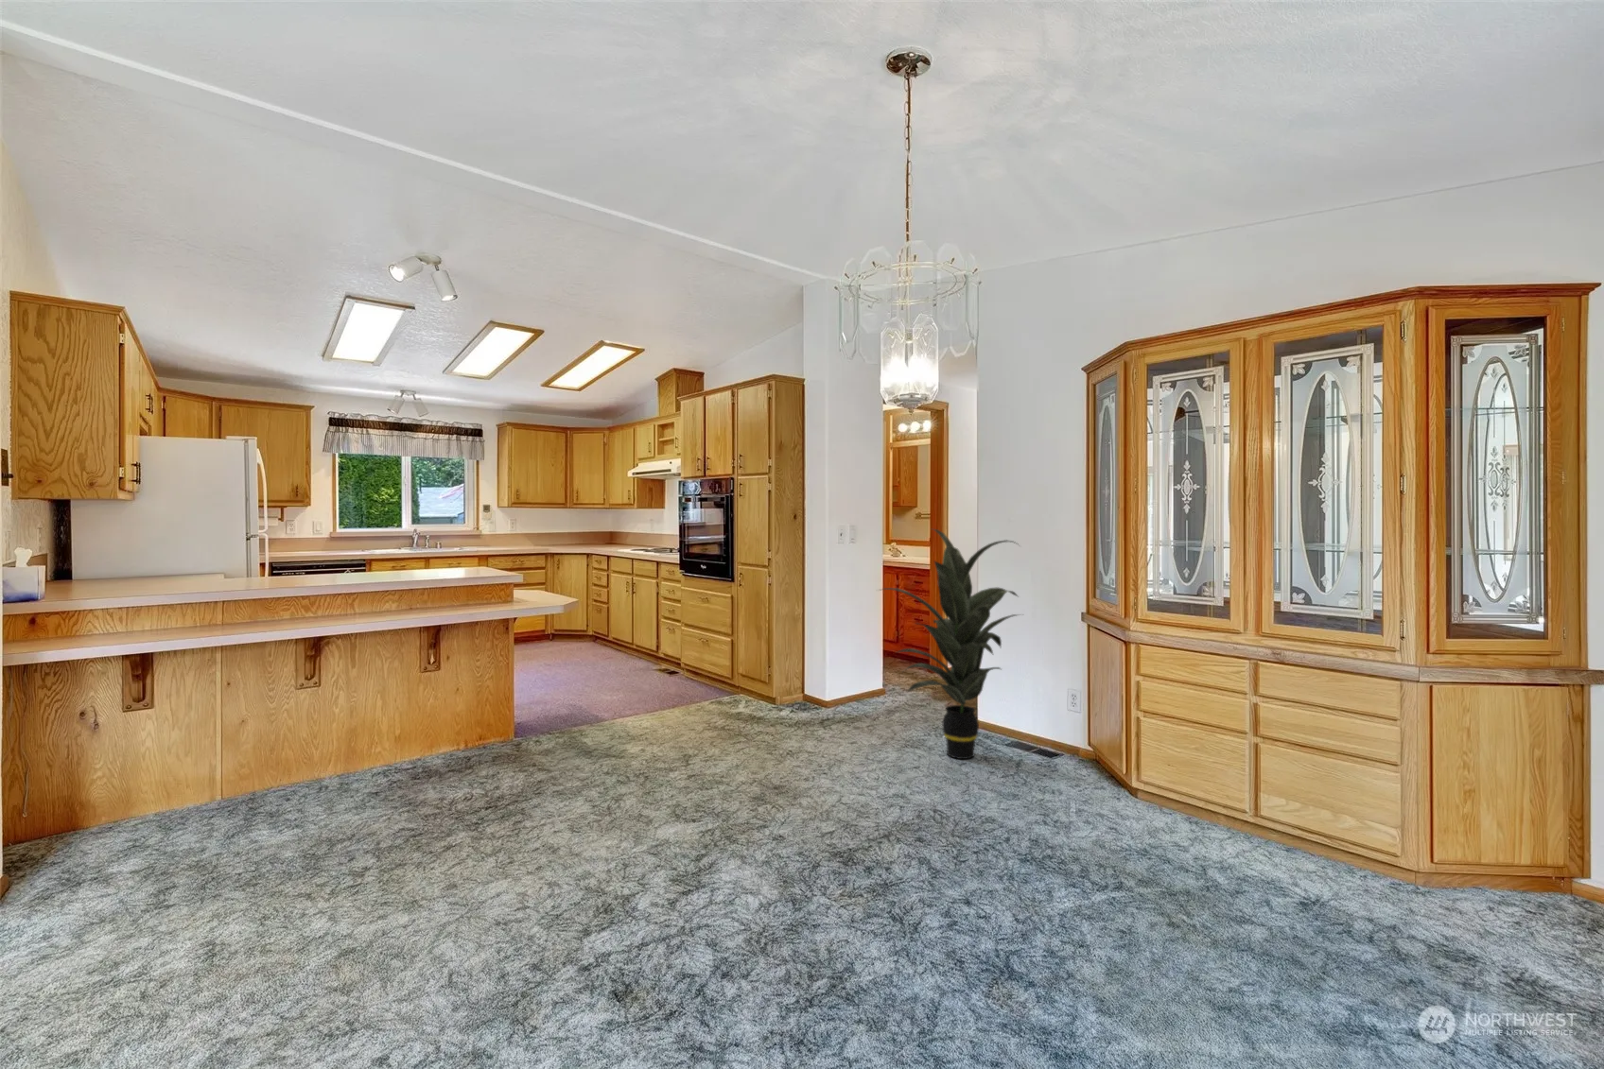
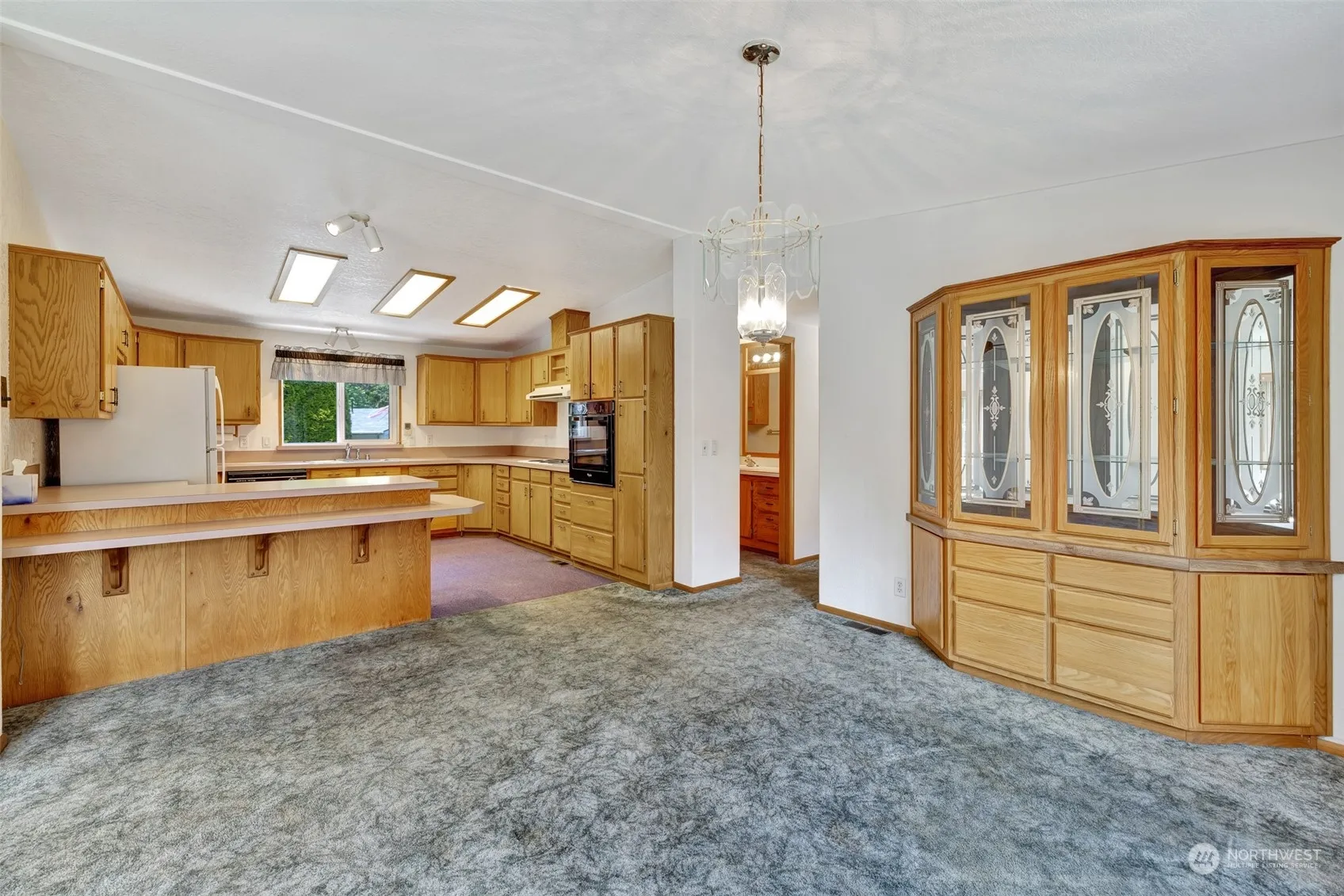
- indoor plant [876,527,1023,760]
